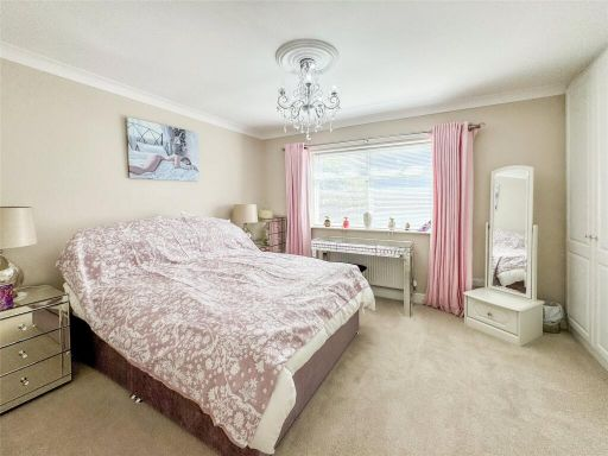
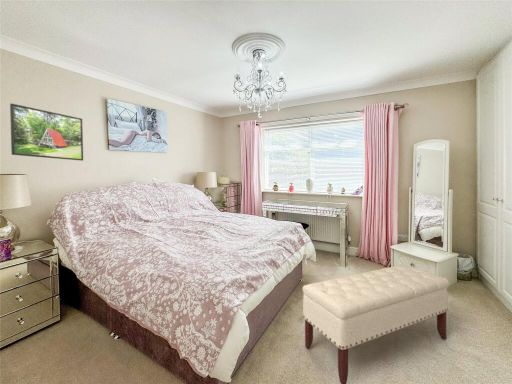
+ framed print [9,102,84,162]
+ bench [302,264,450,384]
